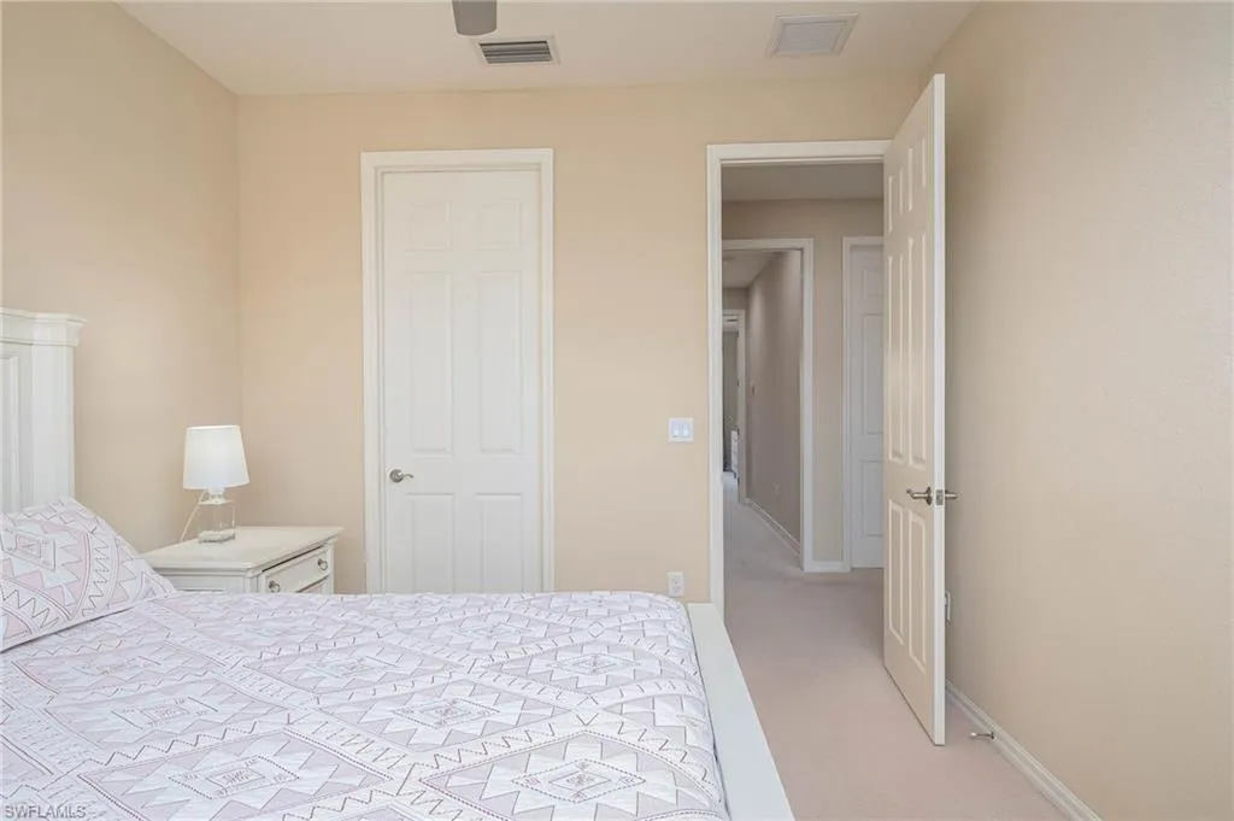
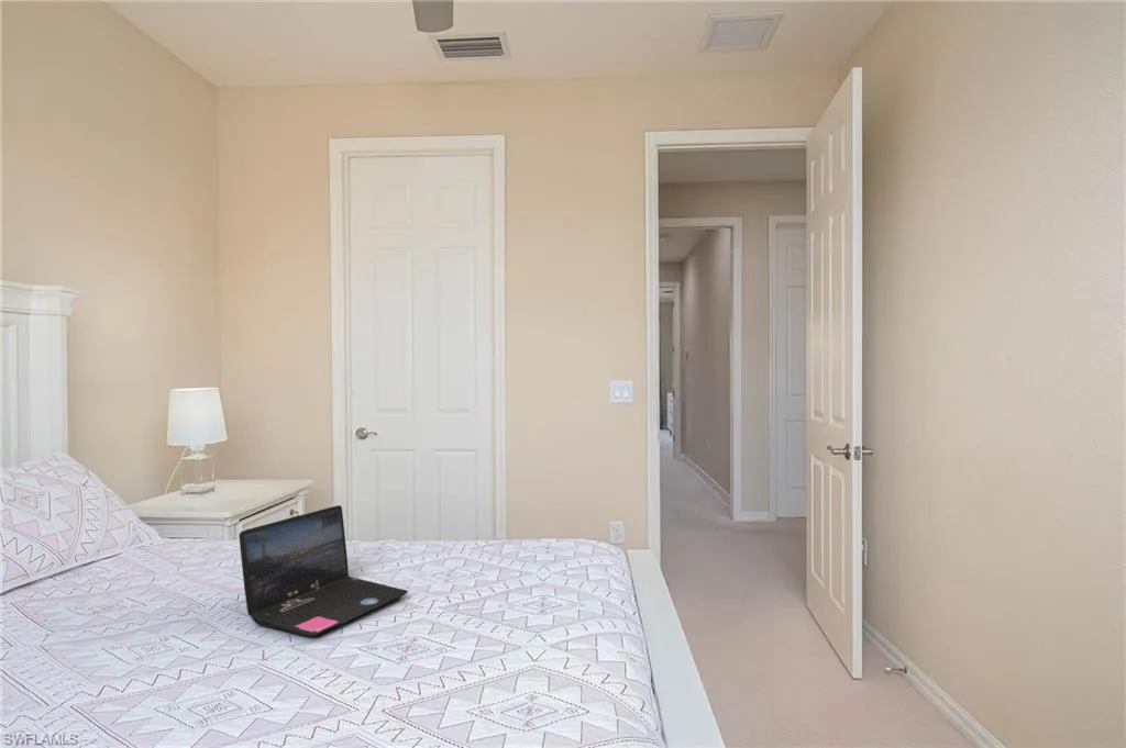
+ laptop [239,504,409,637]
